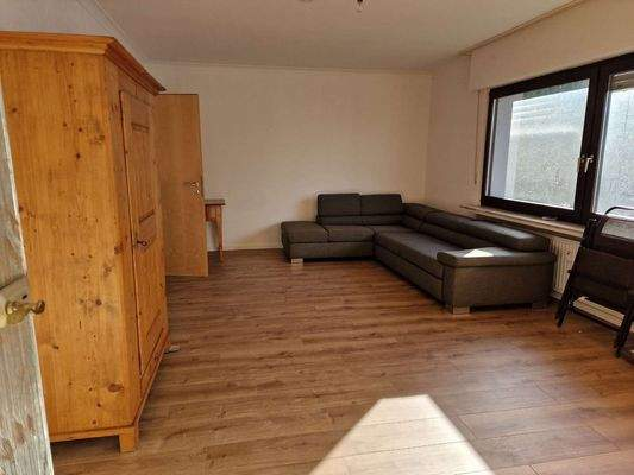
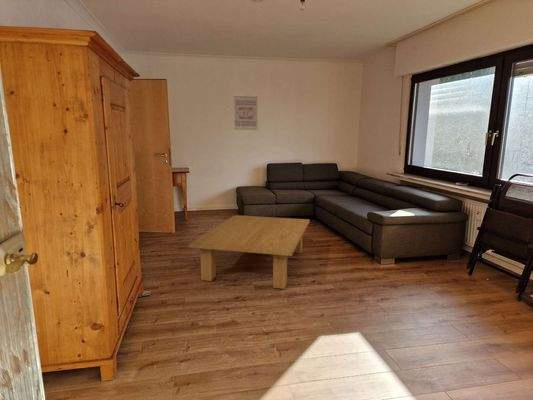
+ wall art [232,95,259,131]
+ coffee table [188,214,311,290]
